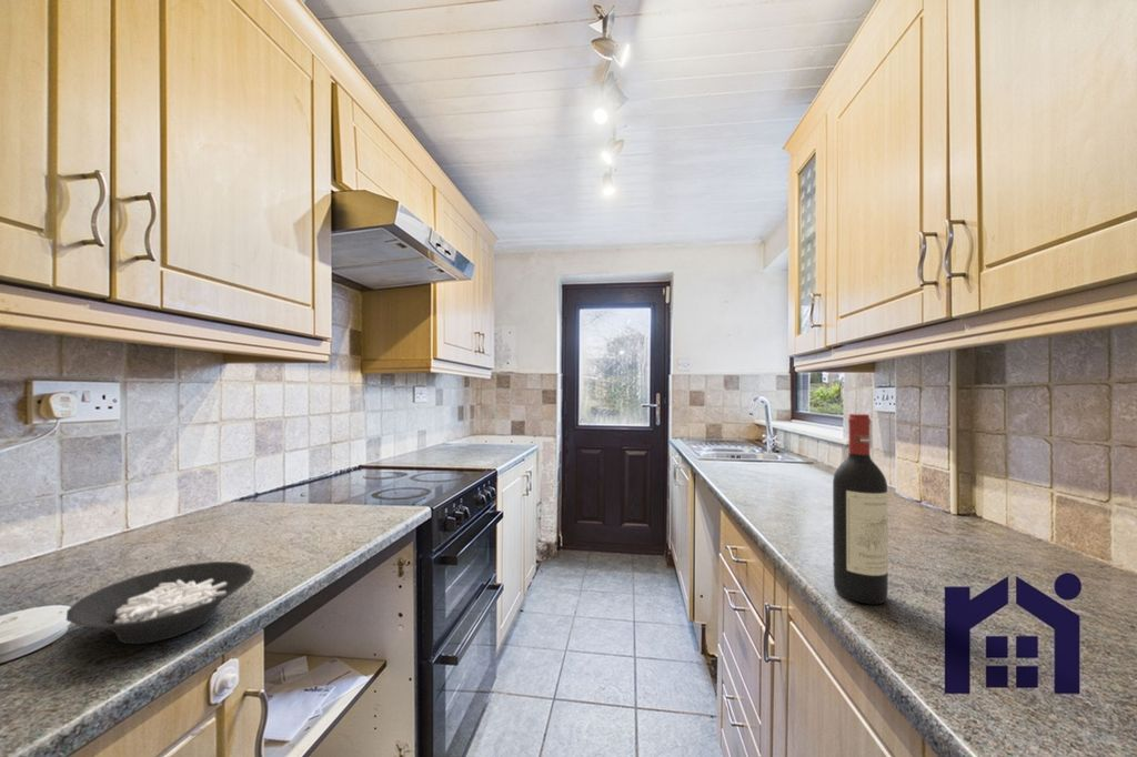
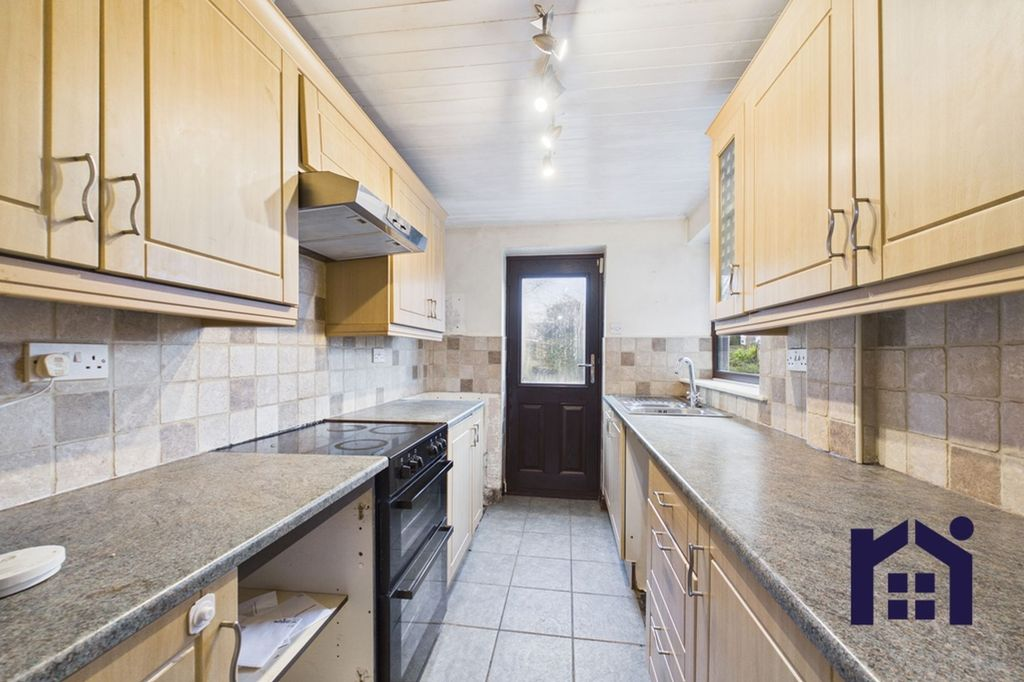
- wine bottle [832,413,889,605]
- cereal bowl [66,561,255,645]
